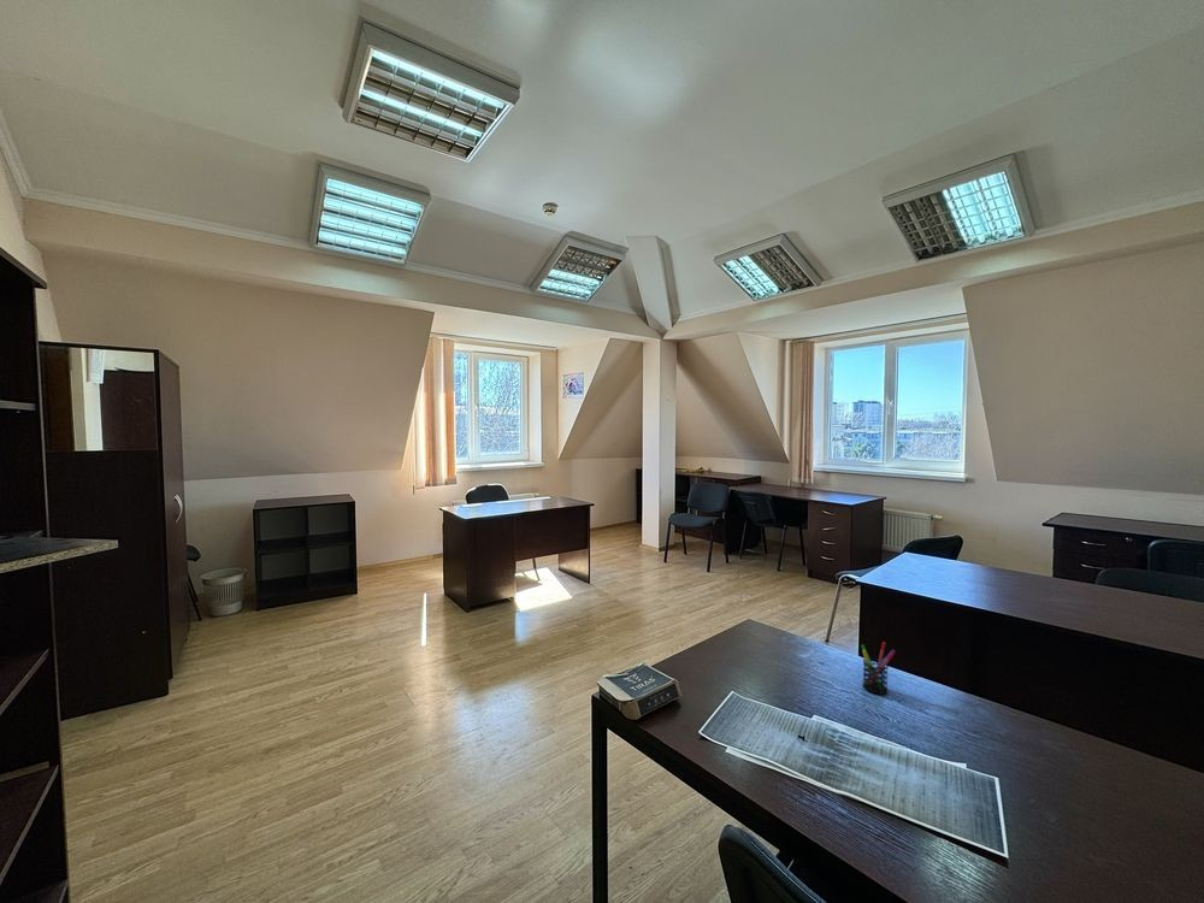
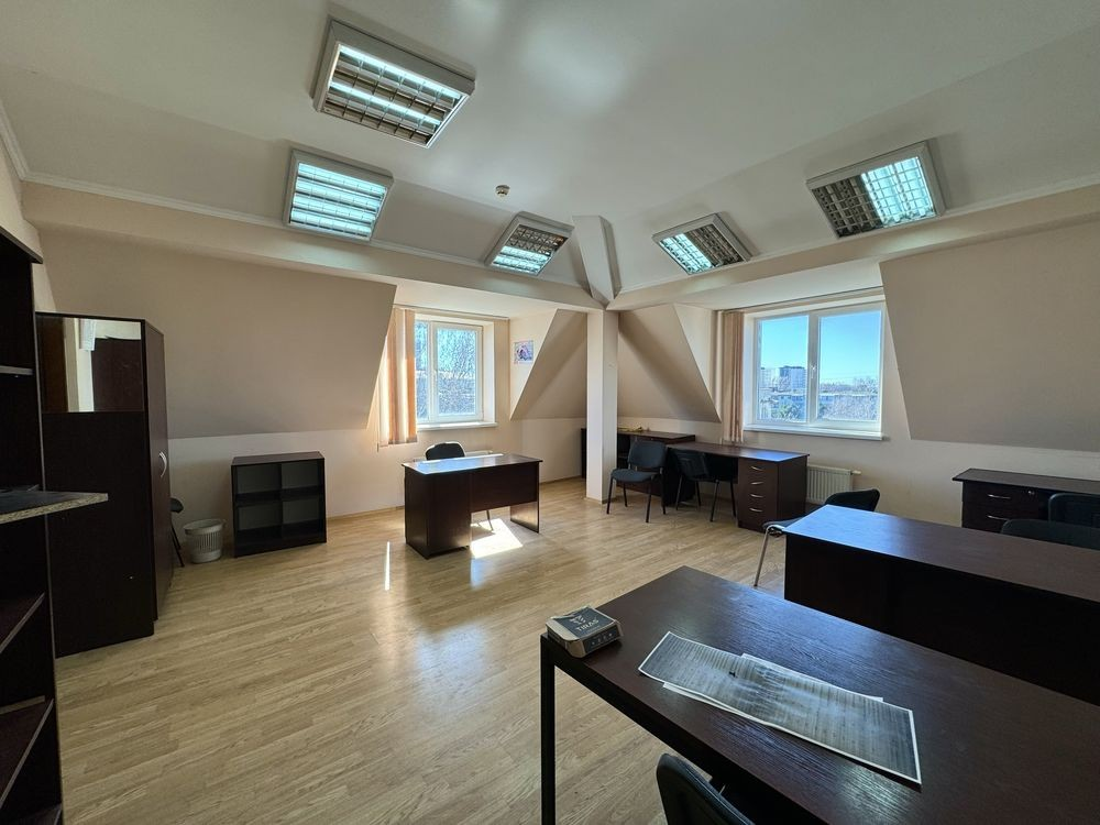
- pen holder [860,641,896,696]
